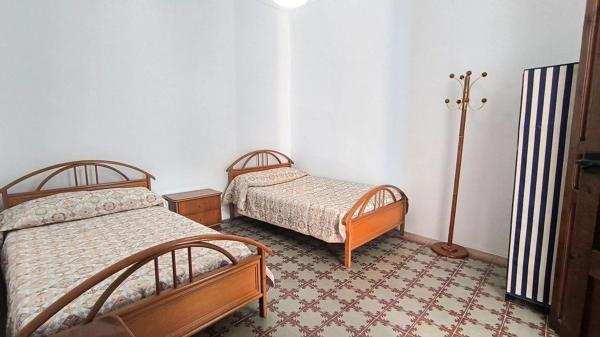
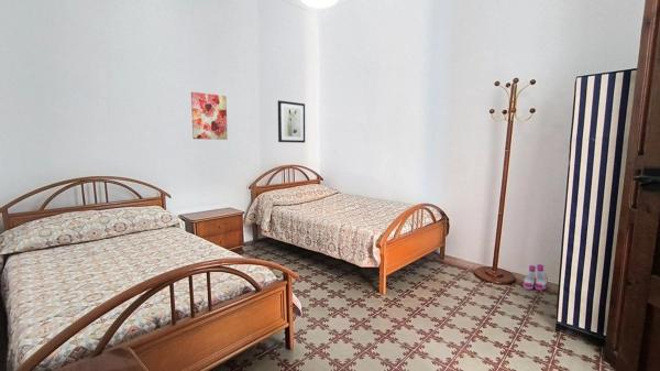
+ boots [521,263,549,292]
+ wall art [190,91,229,141]
+ wall art [277,100,306,144]
